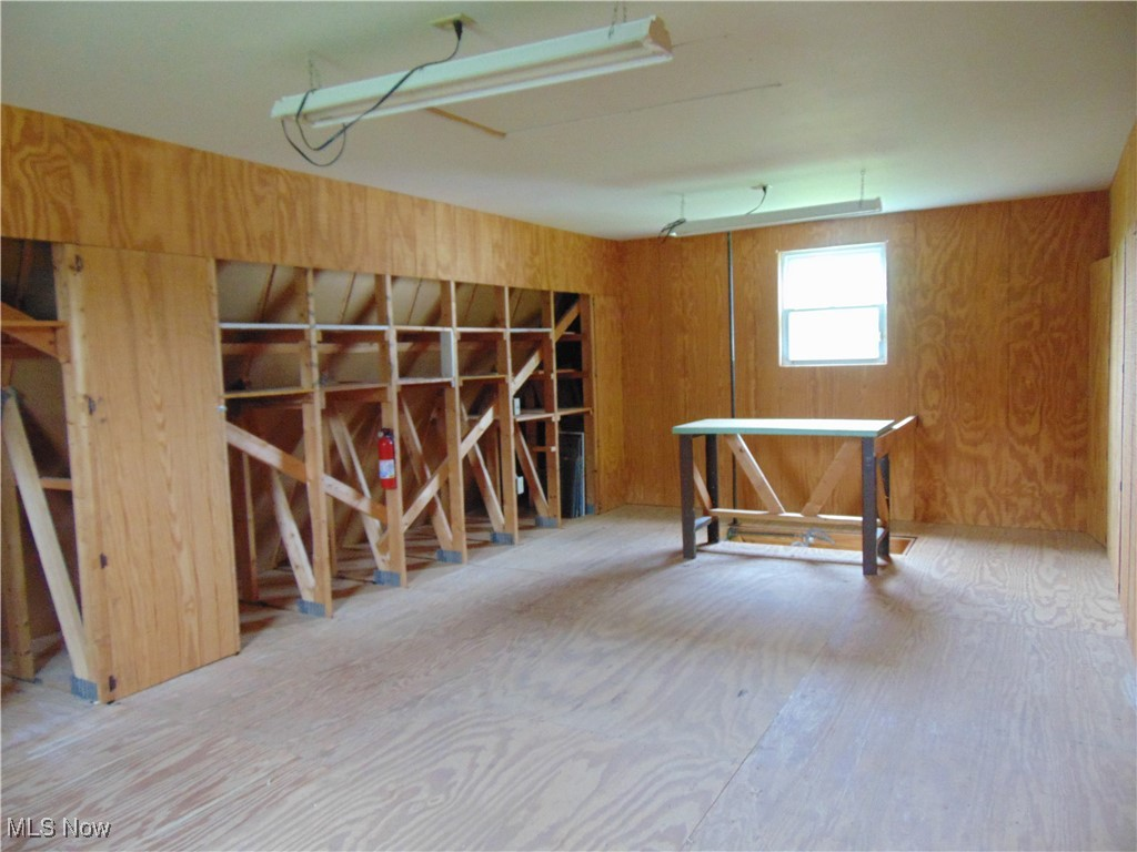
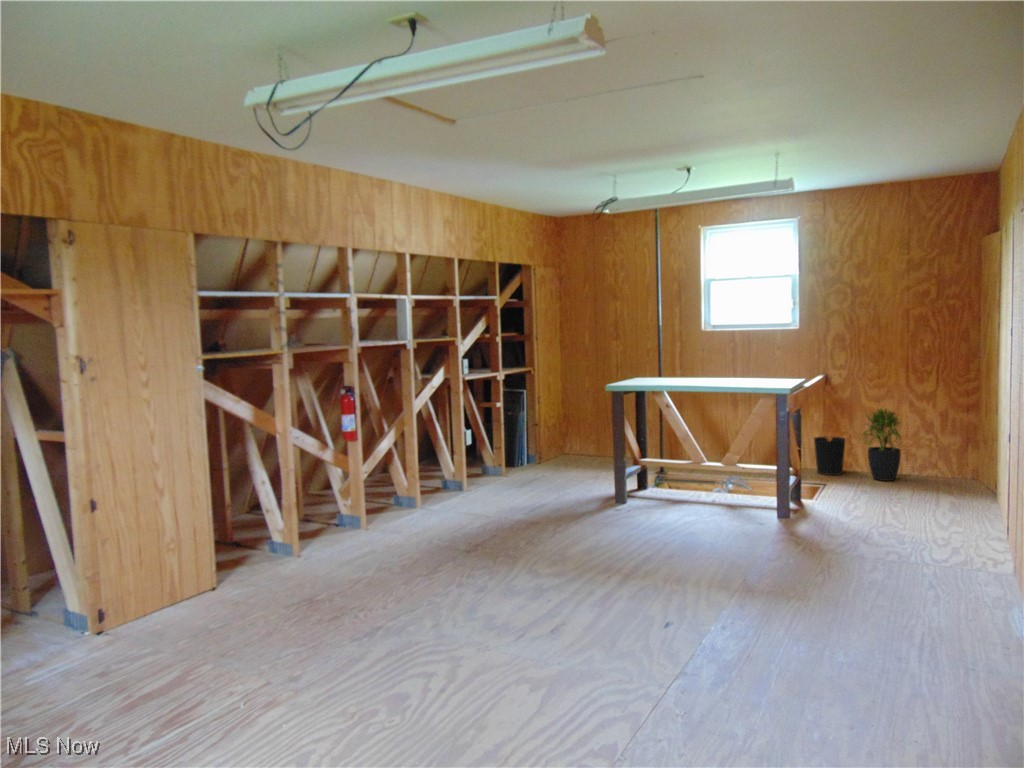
+ wastebasket [812,436,847,476]
+ potted plant [857,407,906,482]
